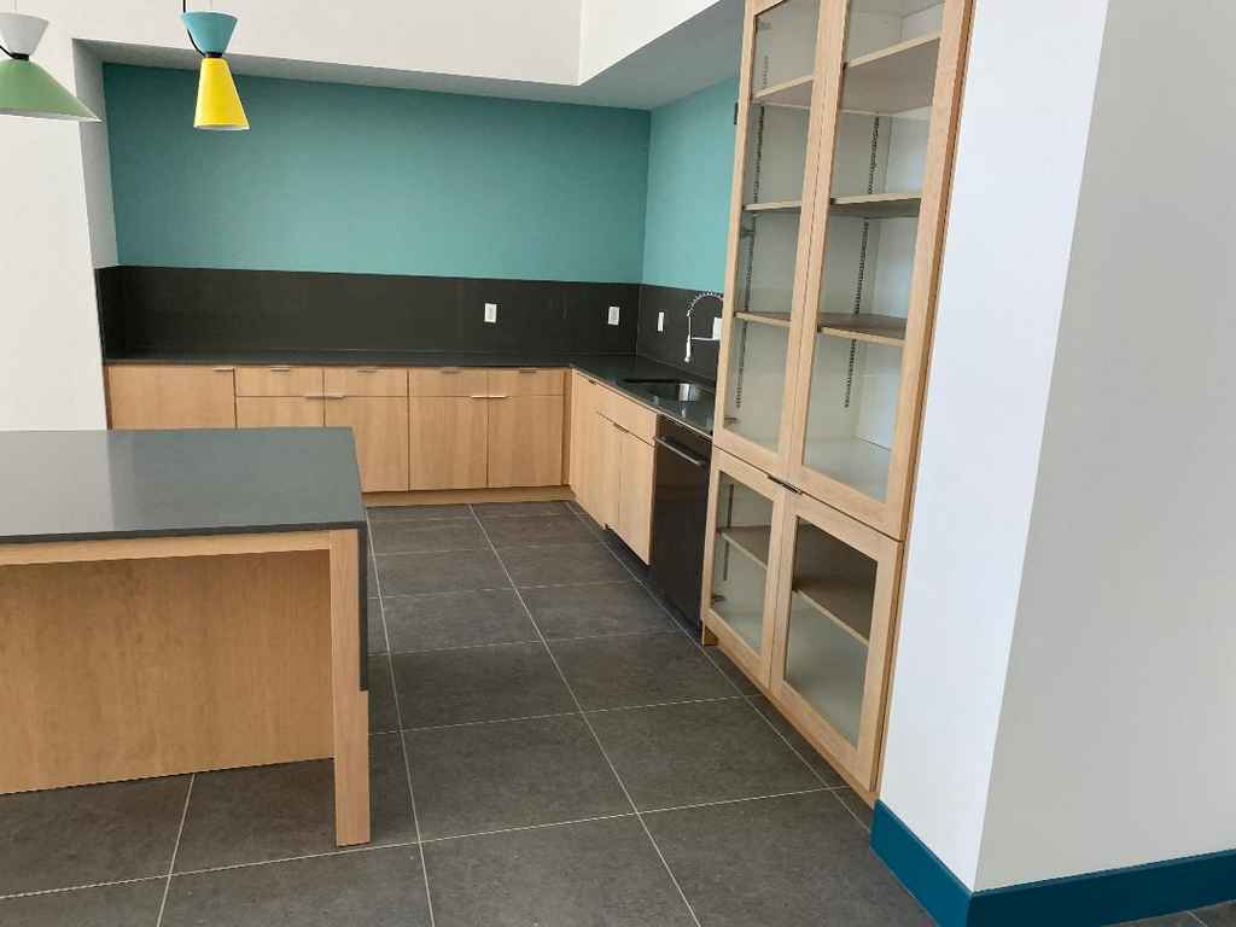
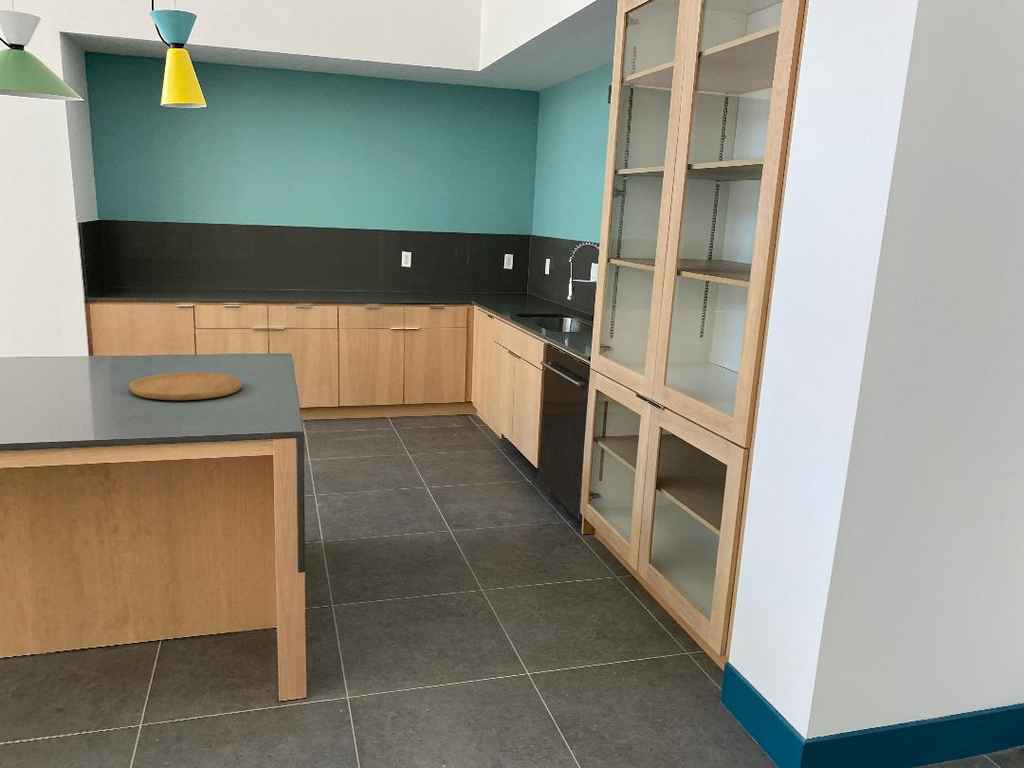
+ cutting board [128,372,244,401]
